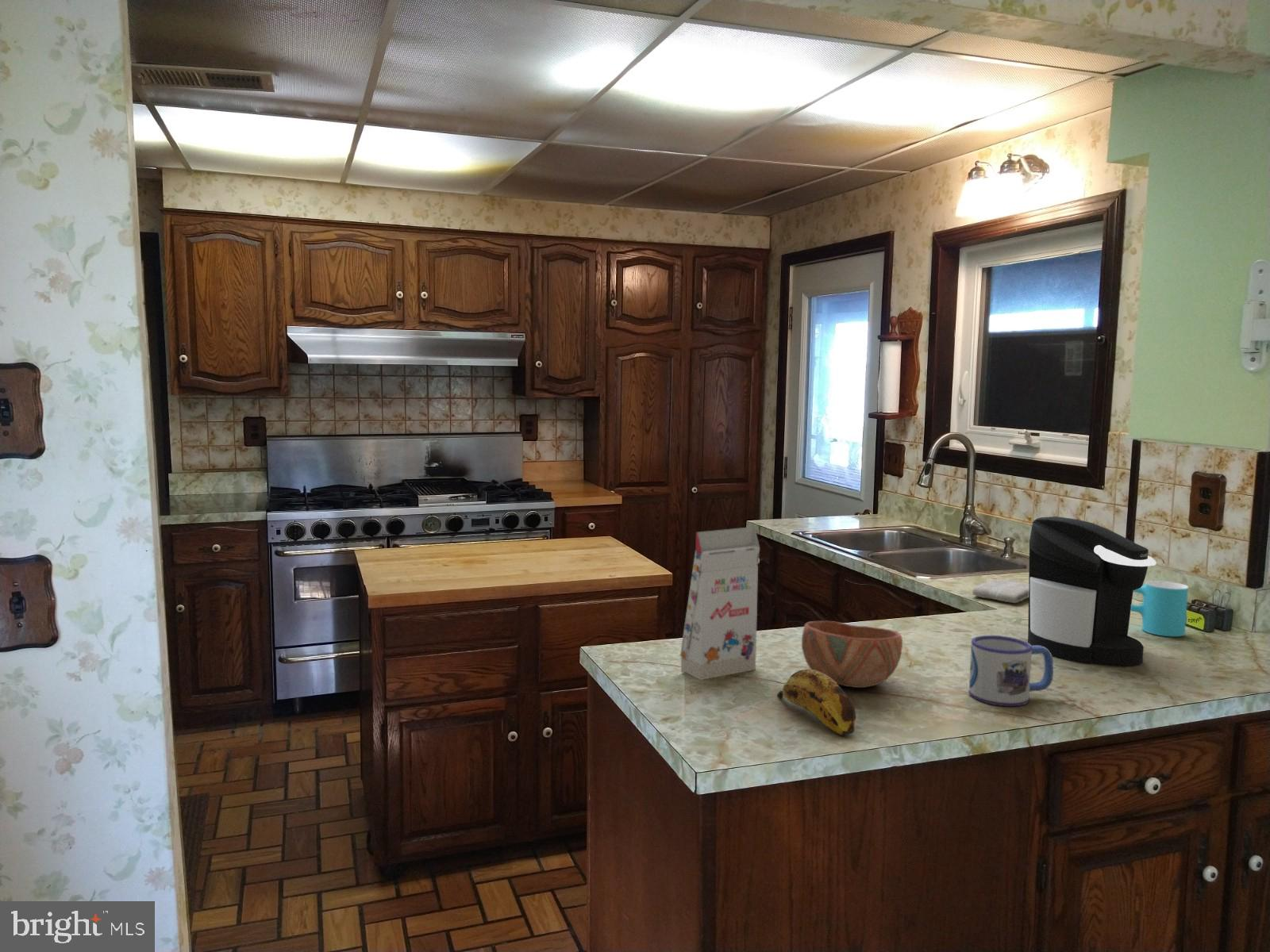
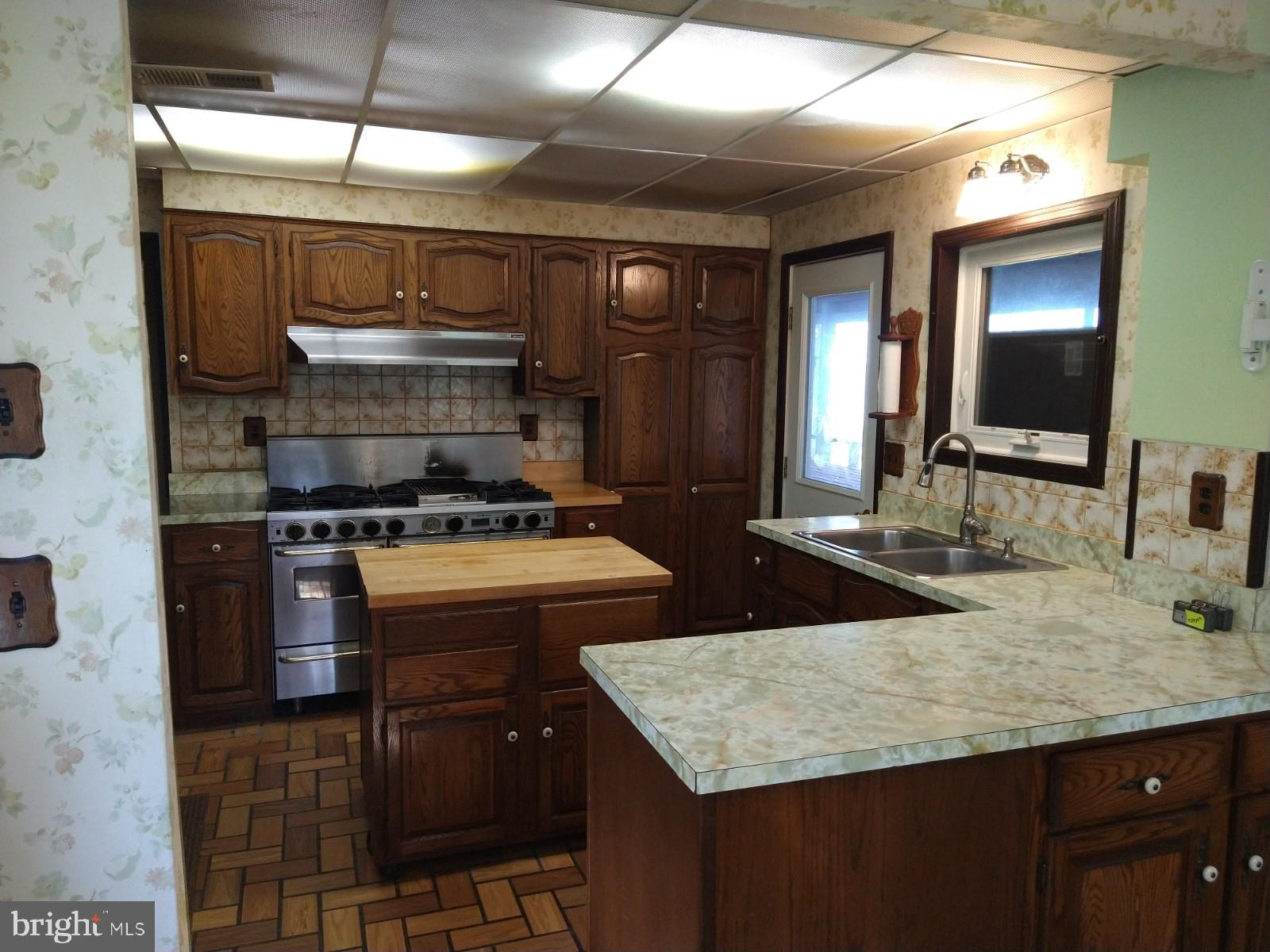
- bowl [801,620,903,689]
- banana [776,669,856,737]
- gift box [679,526,760,681]
- cup [1130,580,1189,637]
- washcloth [972,578,1029,604]
- mug [968,635,1054,708]
- coffee maker [1027,516,1157,667]
